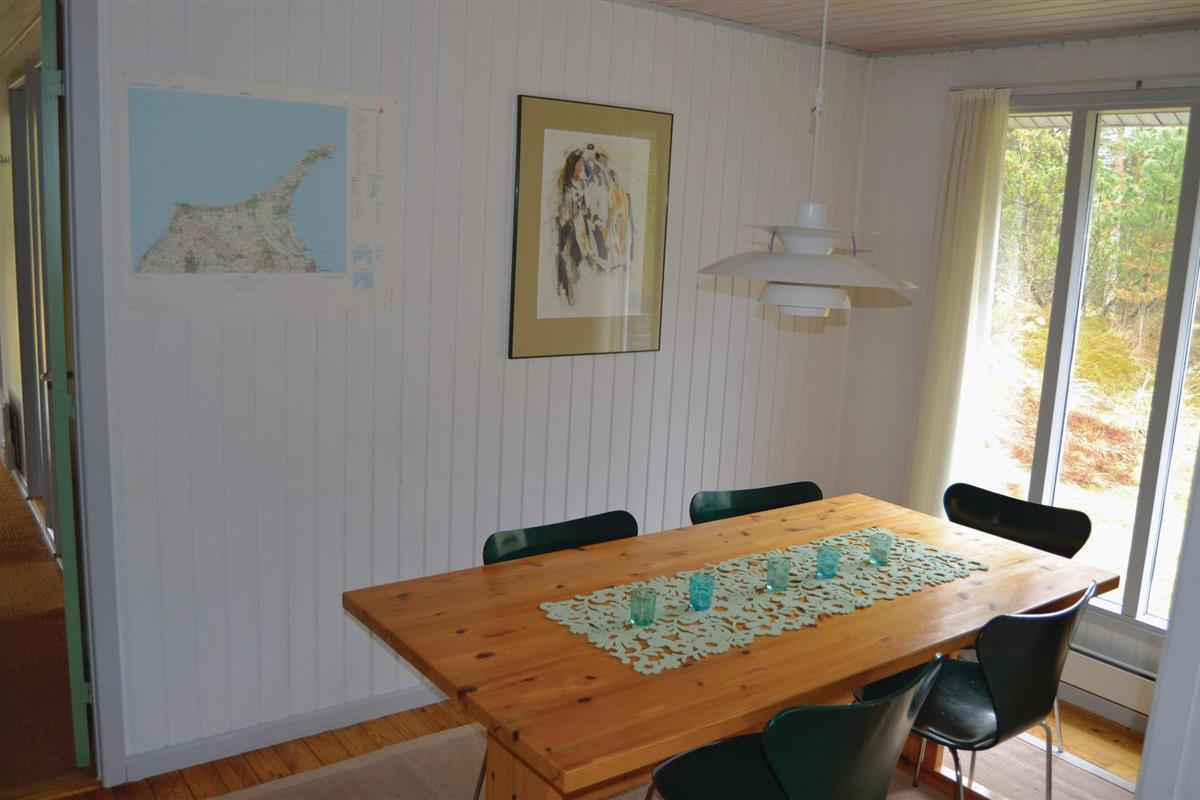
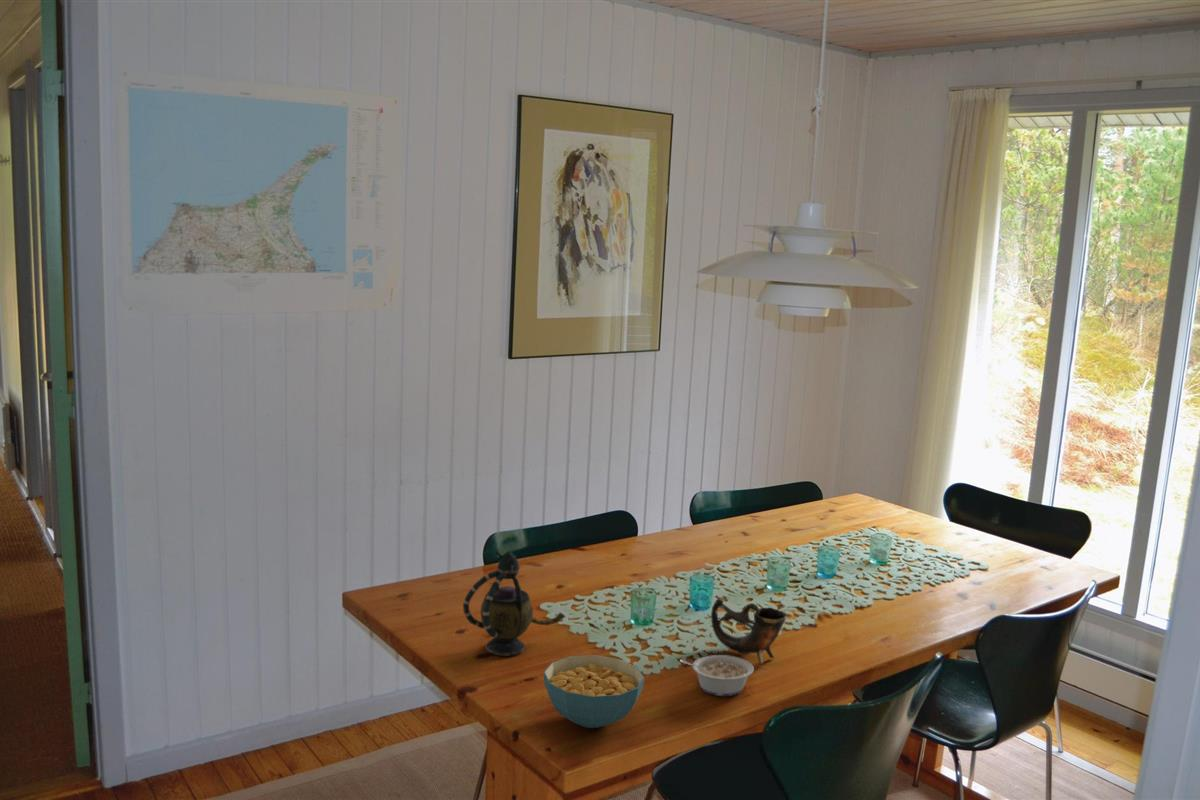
+ teapot [462,550,566,657]
+ cereal bowl [543,654,645,729]
+ legume [679,654,755,697]
+ cup [710,598,787,665]
